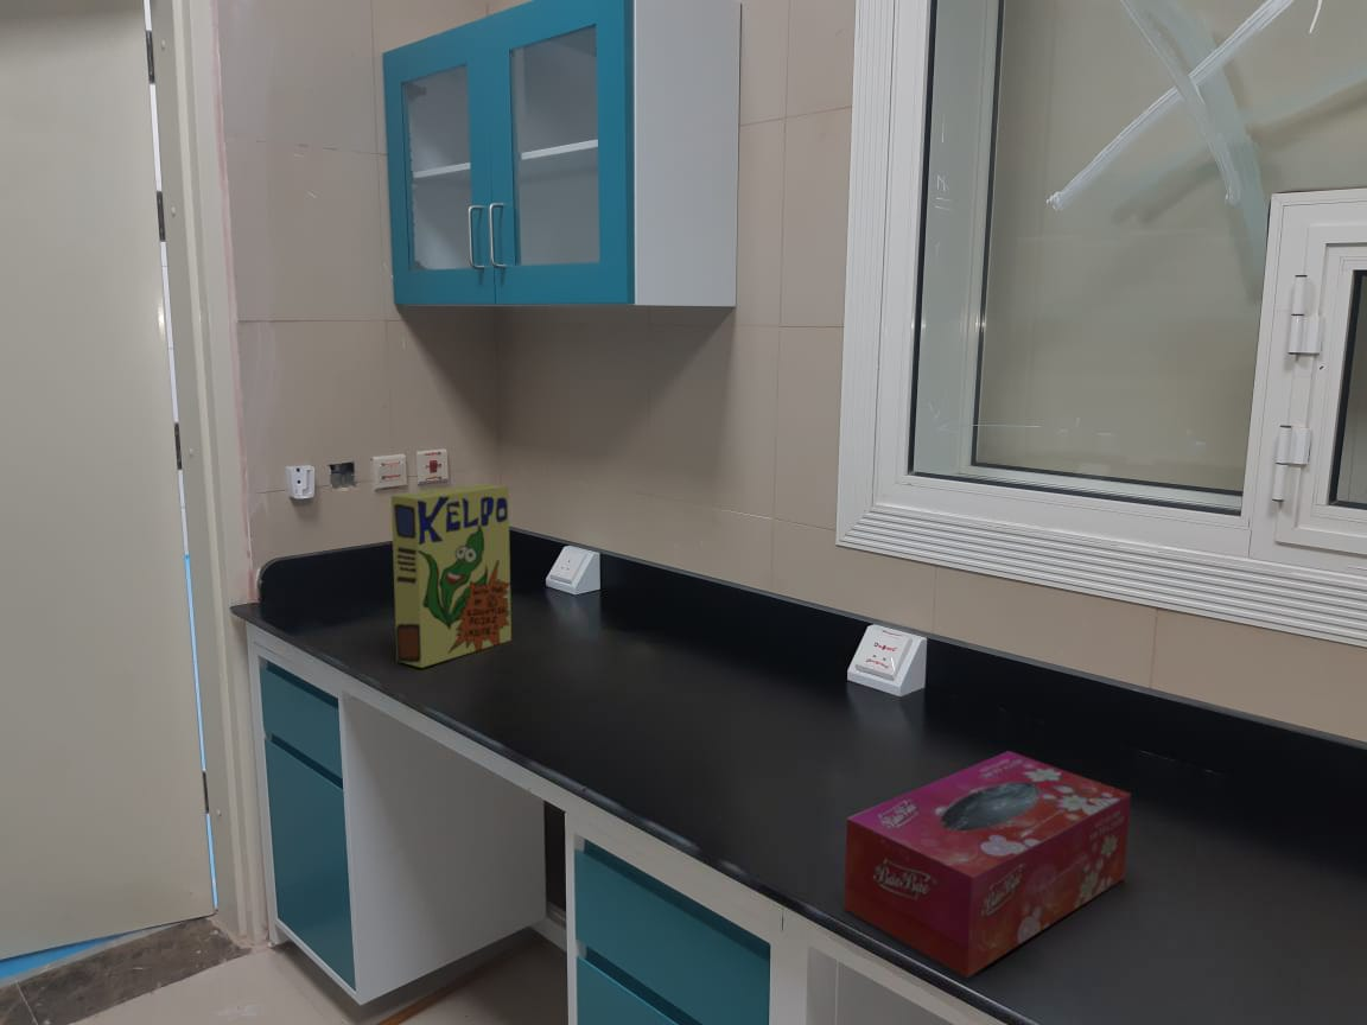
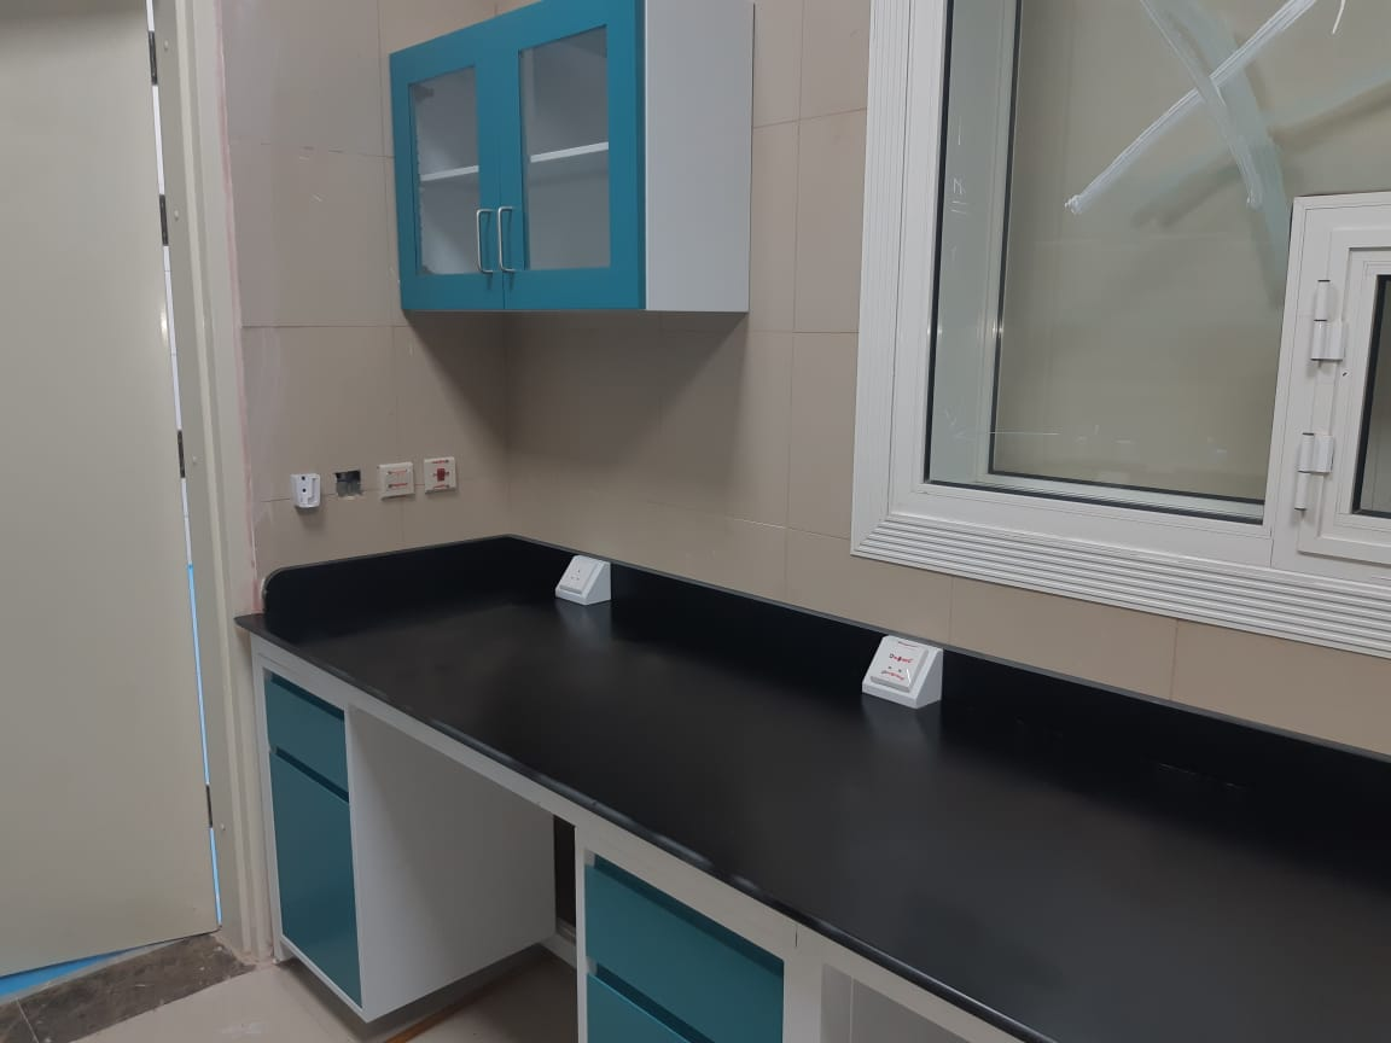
- cereal box [390,483,513,669]
- tissue box [843,750,1132,979]
